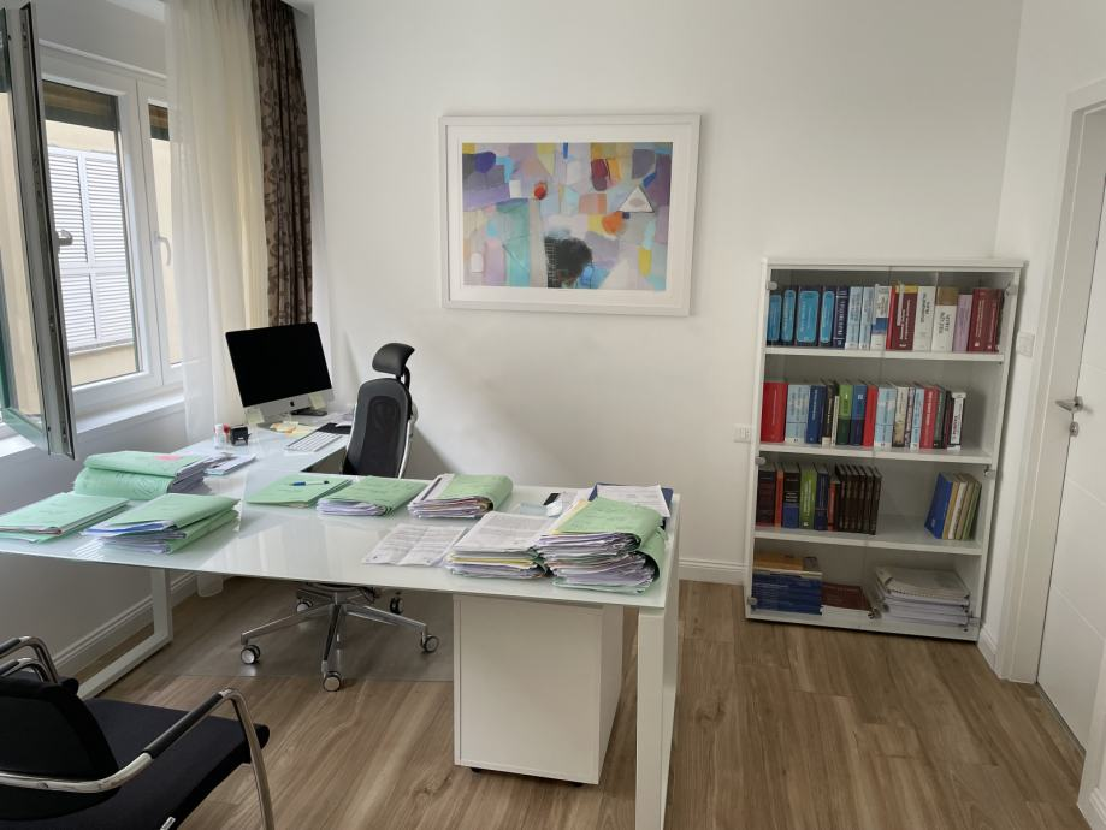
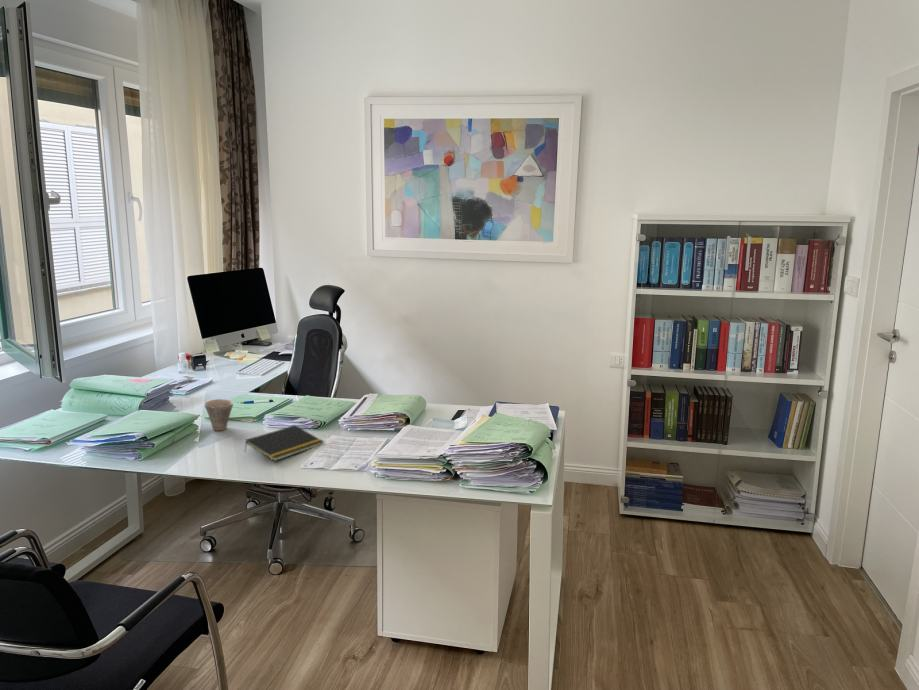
+ notepad [244,424,325,462]
+ cup [204,398,234,432]
